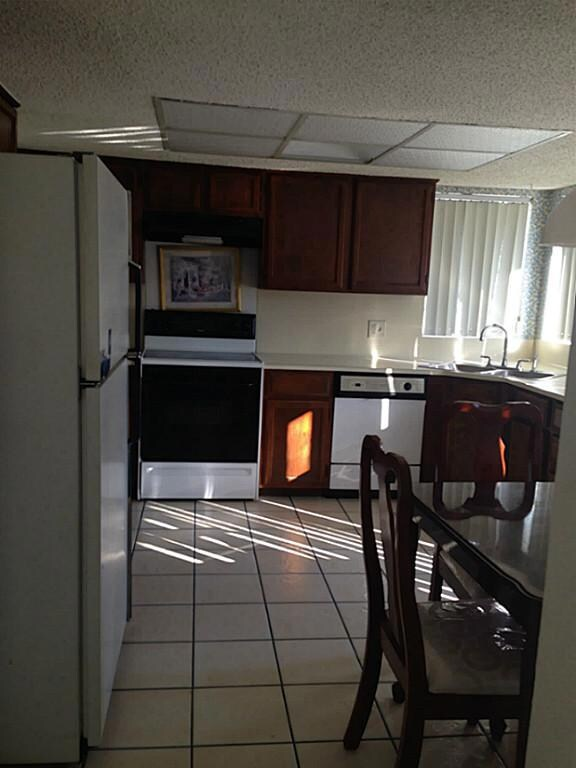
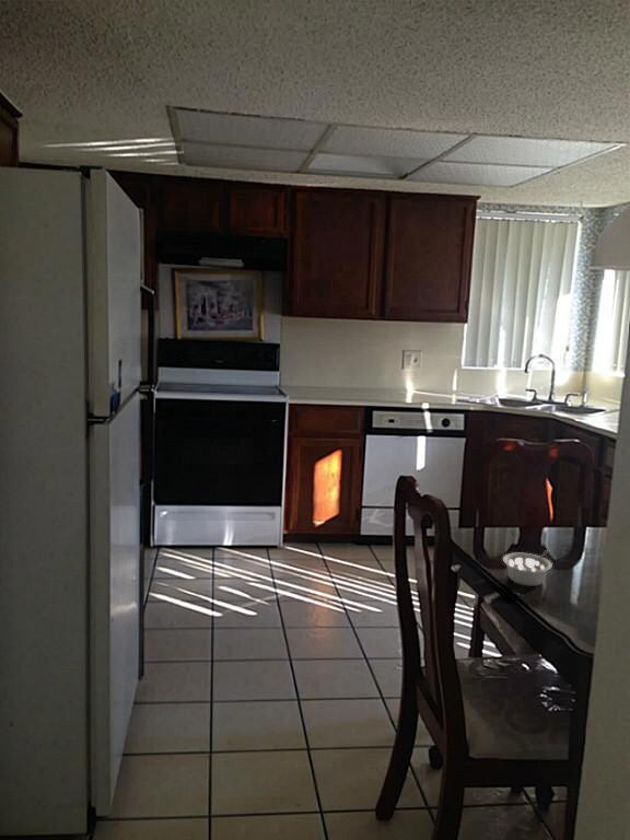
+ legume [502,550,553,587]
